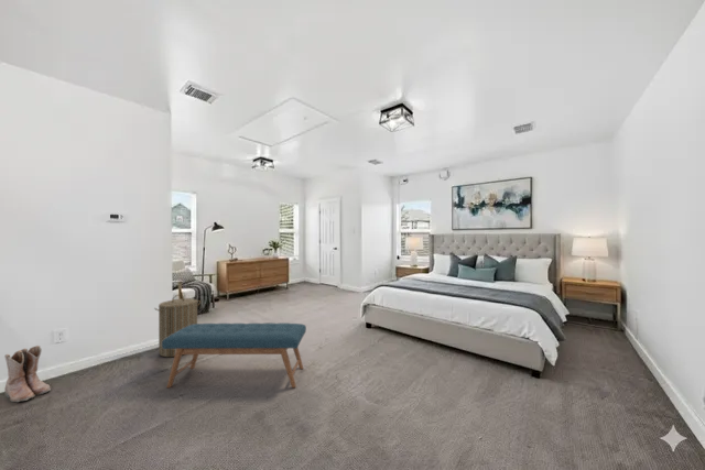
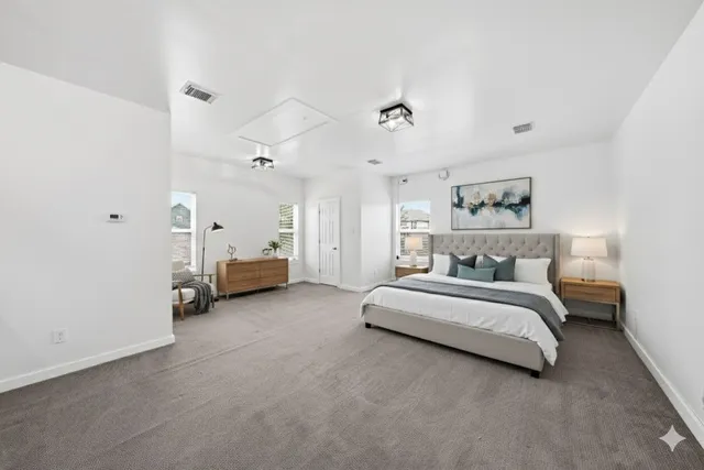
- bench [162,323,307,389]
- boots [3,345,52,403]
- laundry hamper [153,294,202,358]
